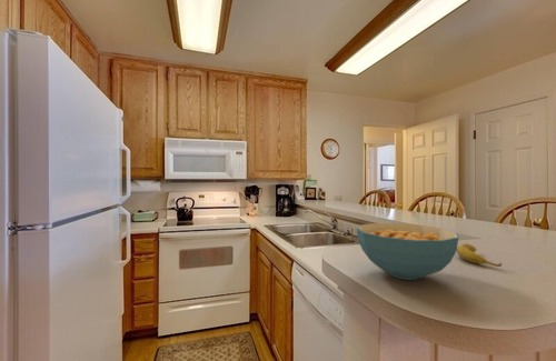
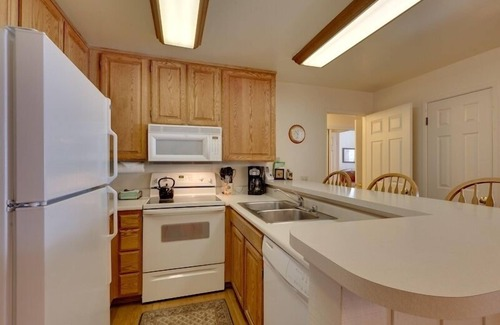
- cereal bowl [356,222,459,281]
- banana [456,242,504,268]
